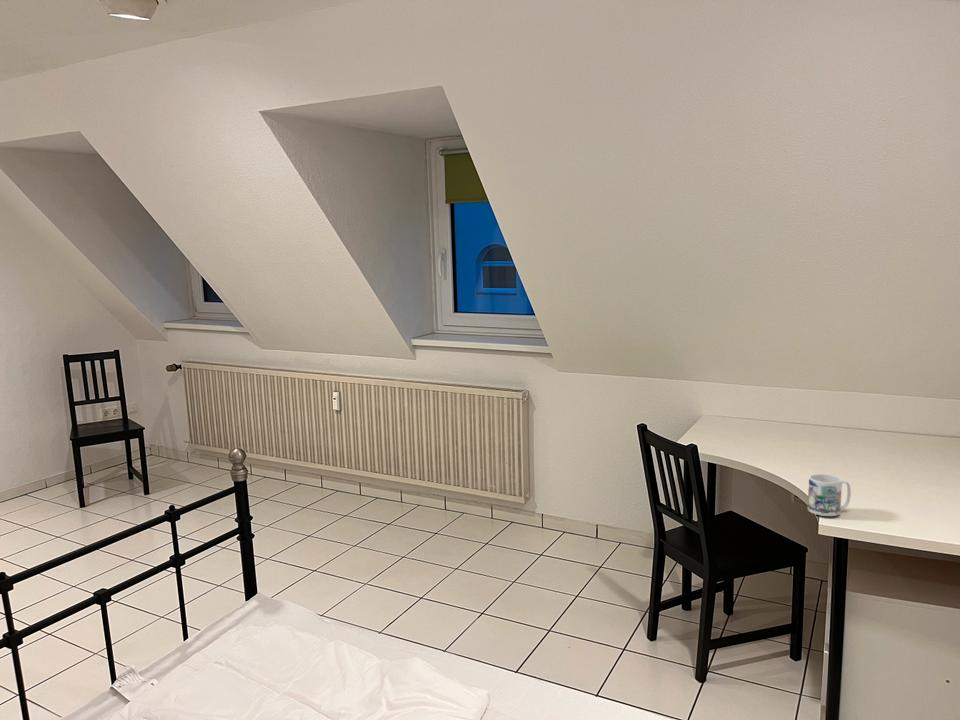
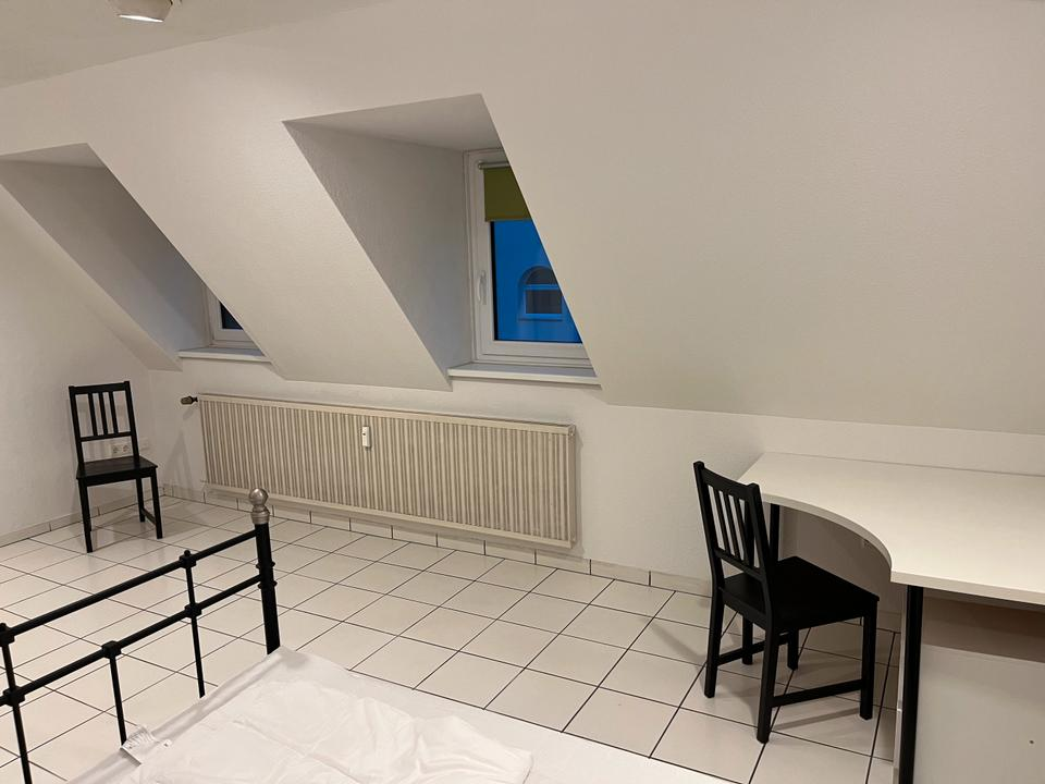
- mug [807,473,852,517]
